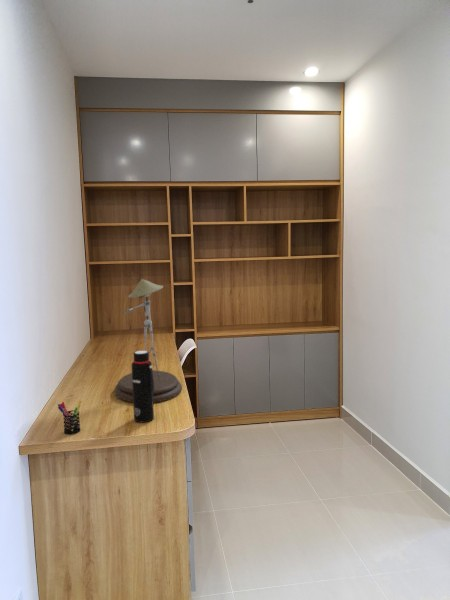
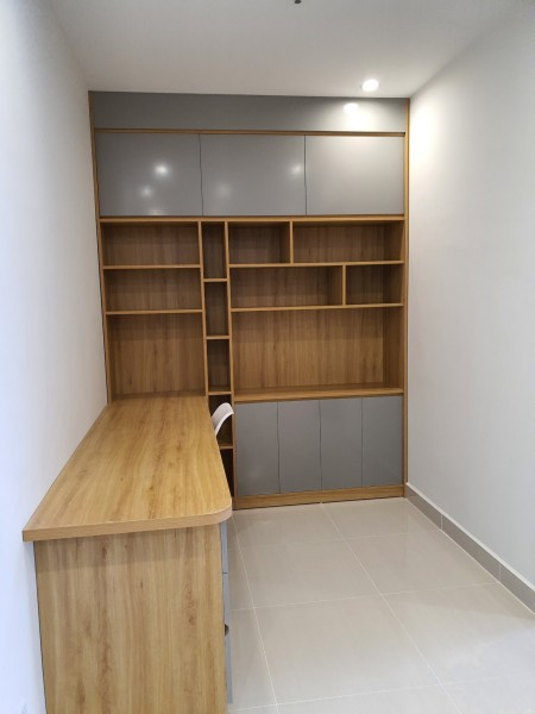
- desk lamp [114,278,183,403]
- pen holder [57,400,82,435]
- water bottle [131,350,155,423]
